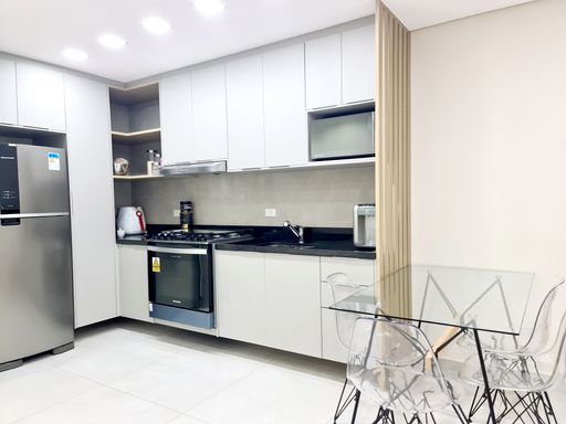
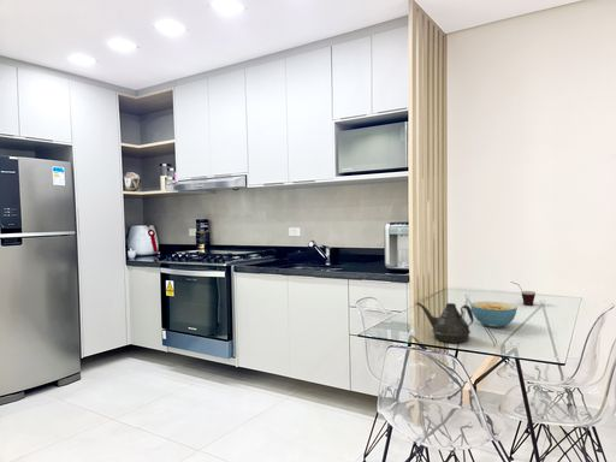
+ cup [510,280,537,307]
+ teapot [415,302,474,344]
+ cereal bowl [470,301,519,328]
